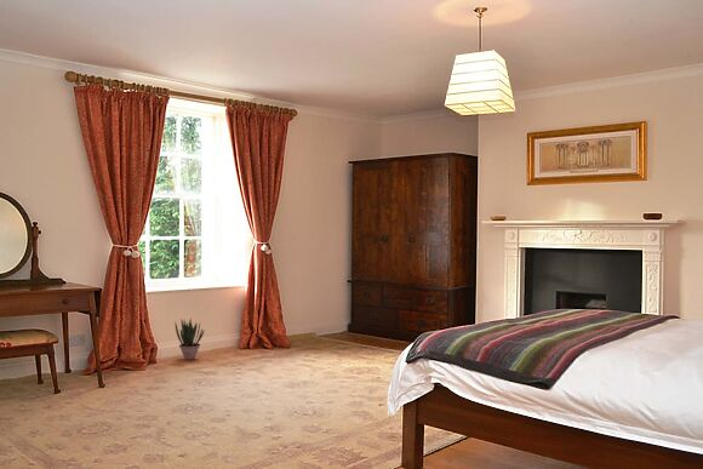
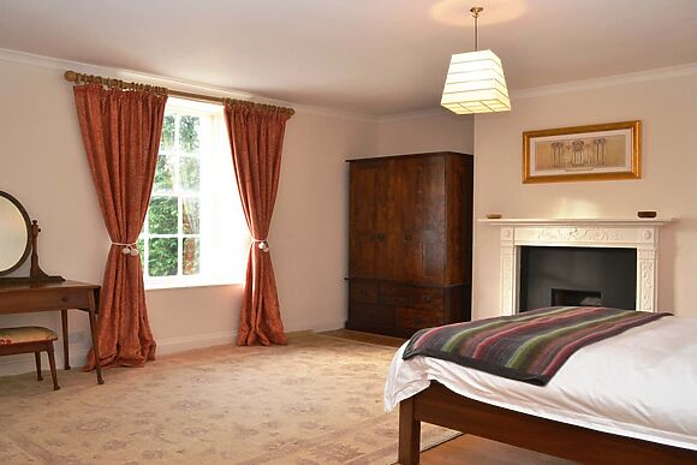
- potted plant [175,318,206,361]
